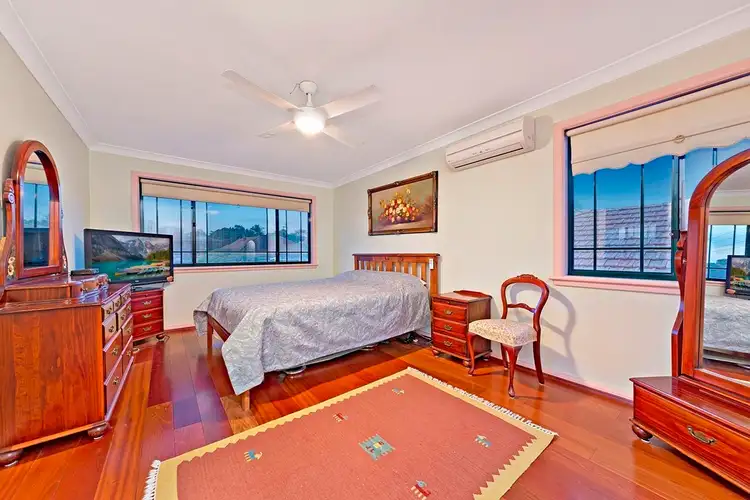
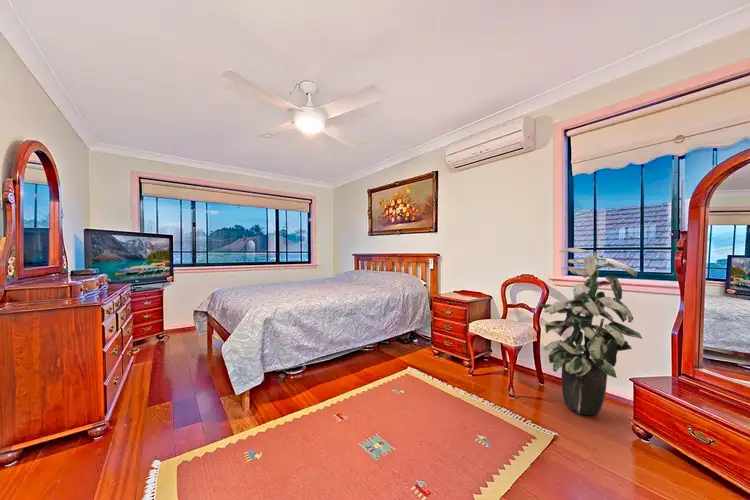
+ indoor plant [537,247,643,416]
